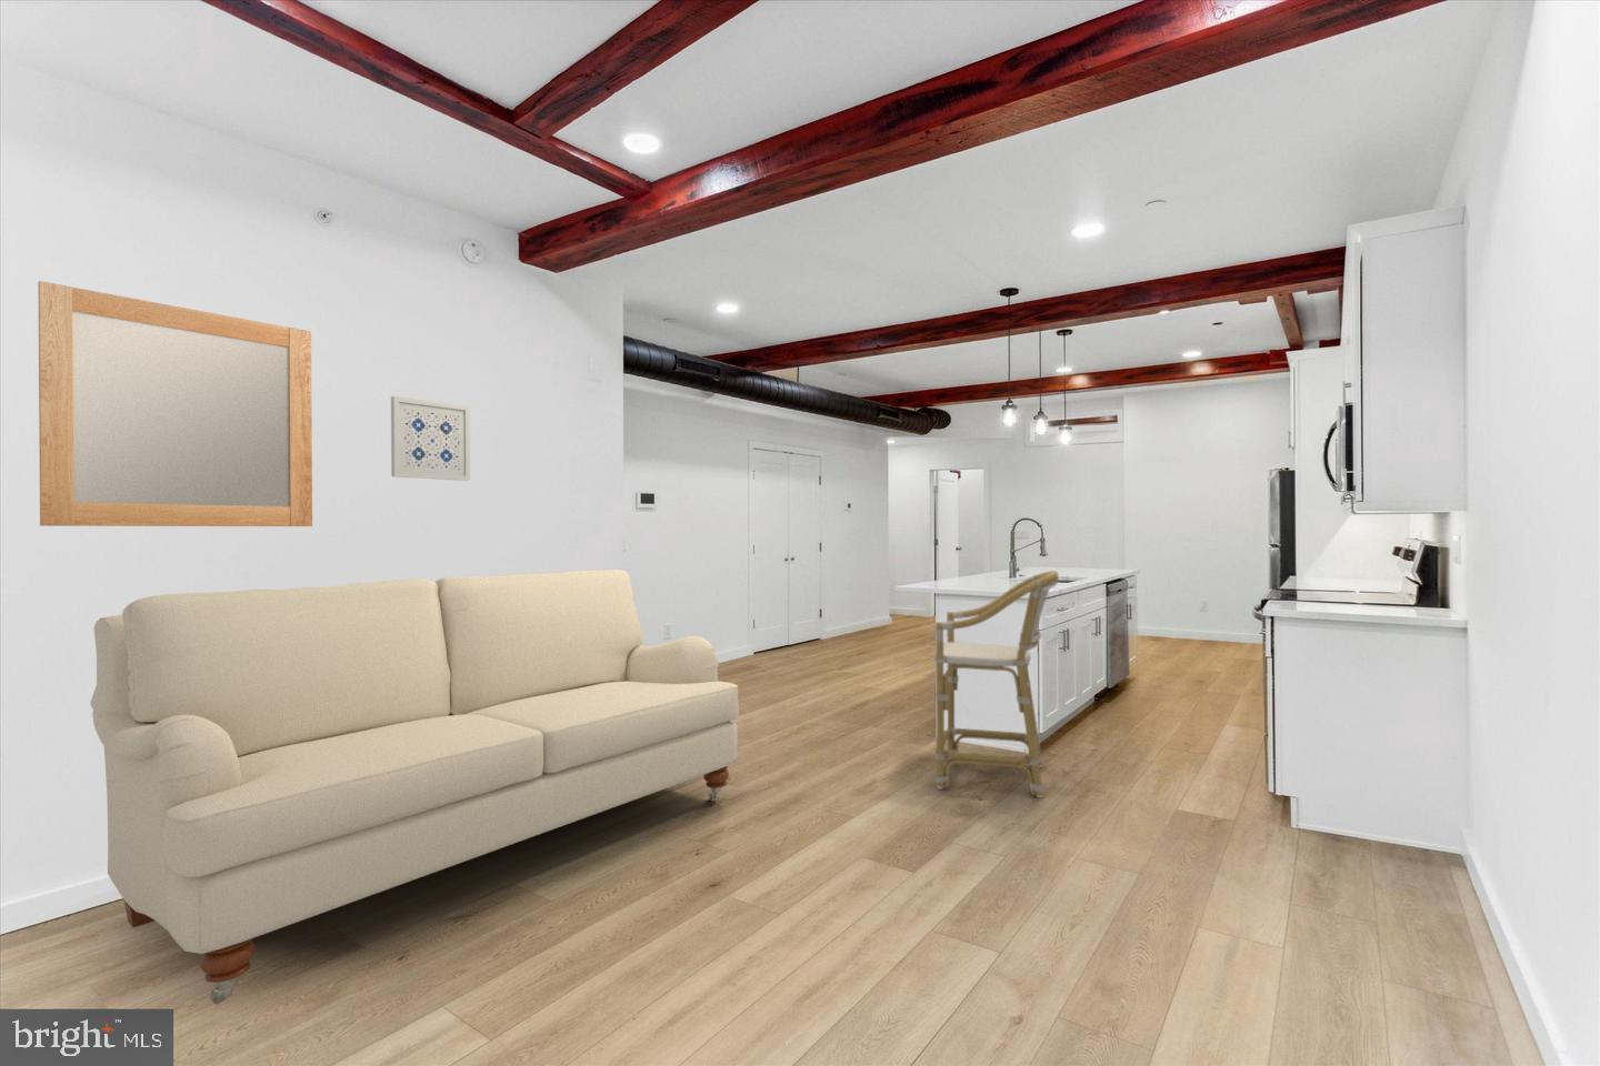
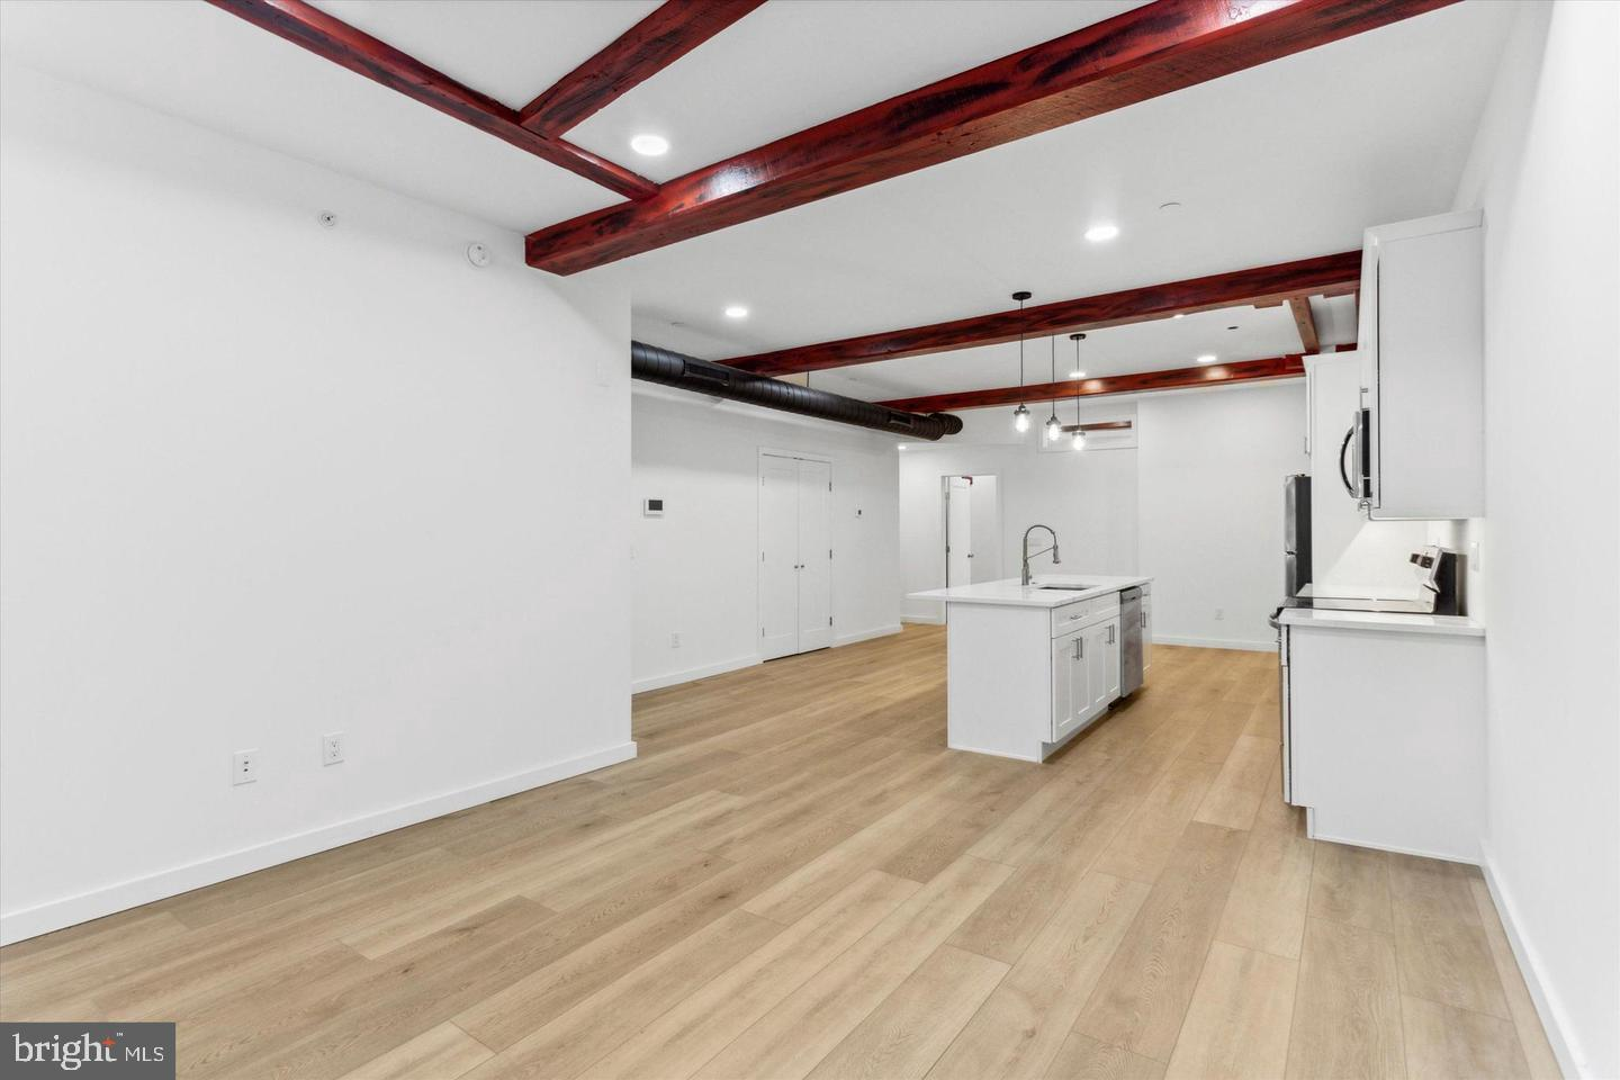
- sofa [89,569,740,1005]
- bar stool [933,570,1060,798]
- wall art [390,395,471,482]
- home mirror [37,280,313,527]
